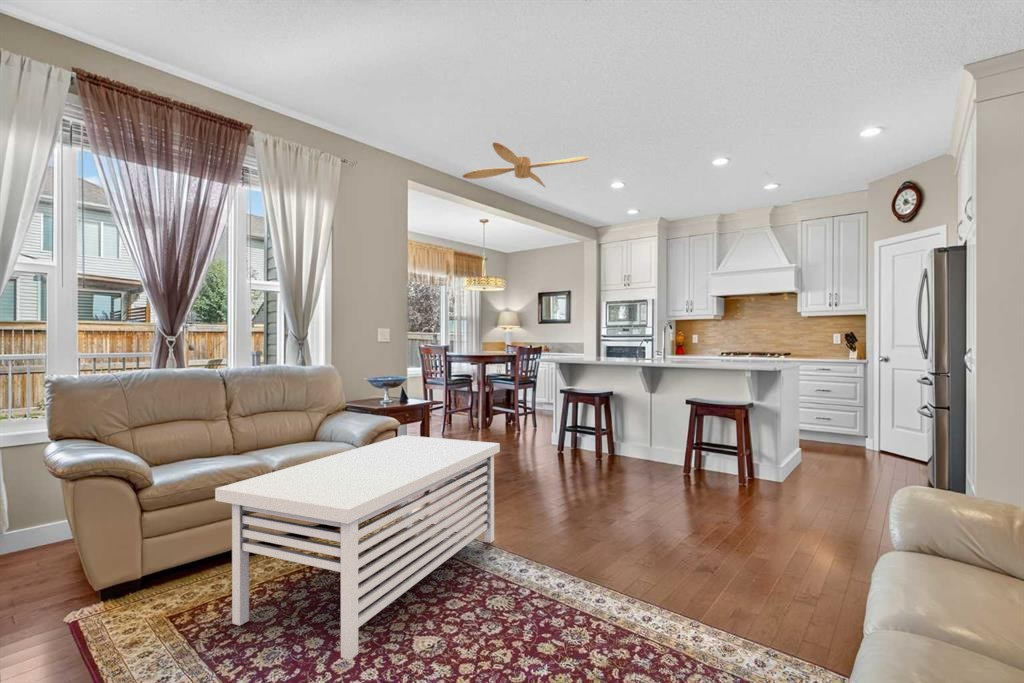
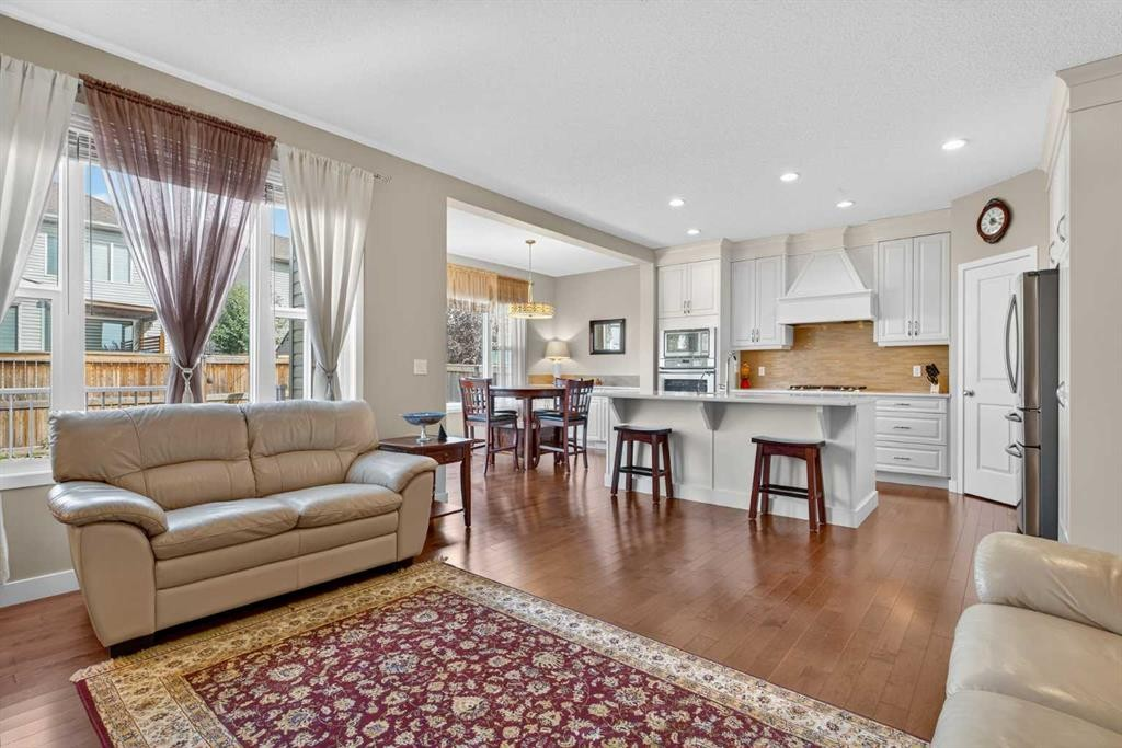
- coffee table [214,434,501,661]
- ceiling fan [461,141,590,188]
